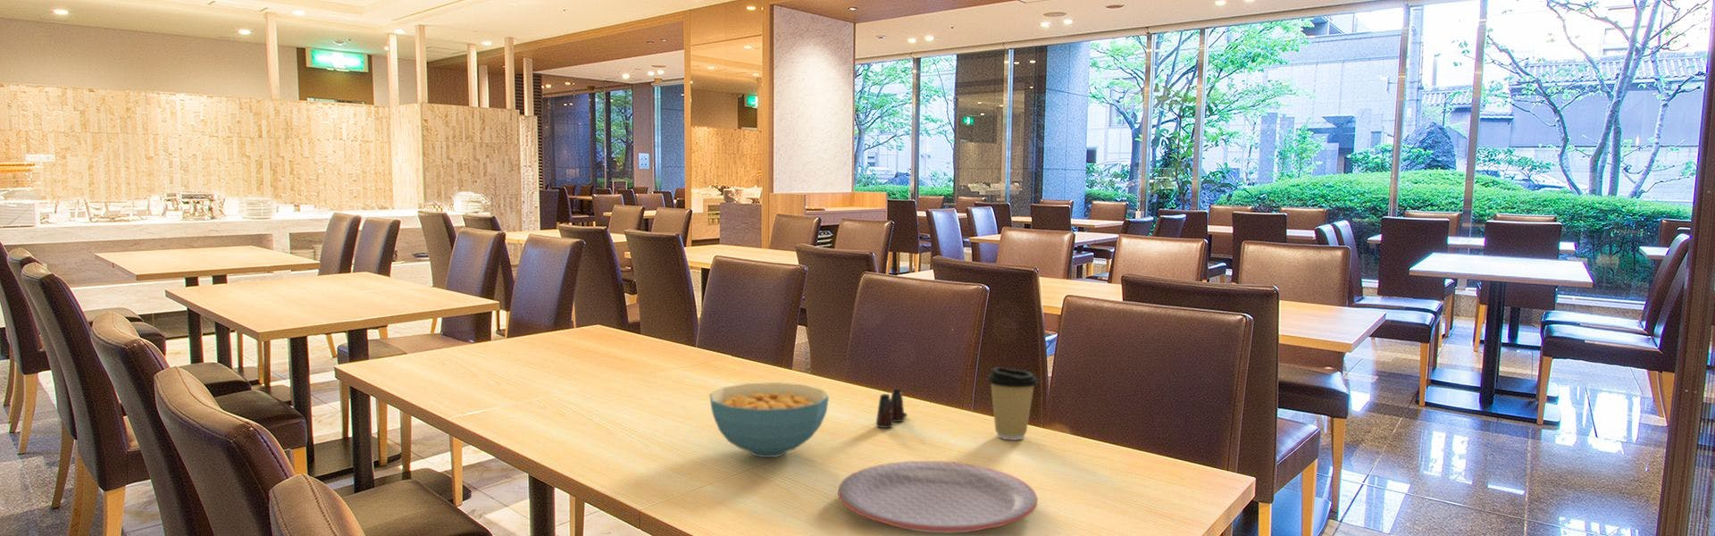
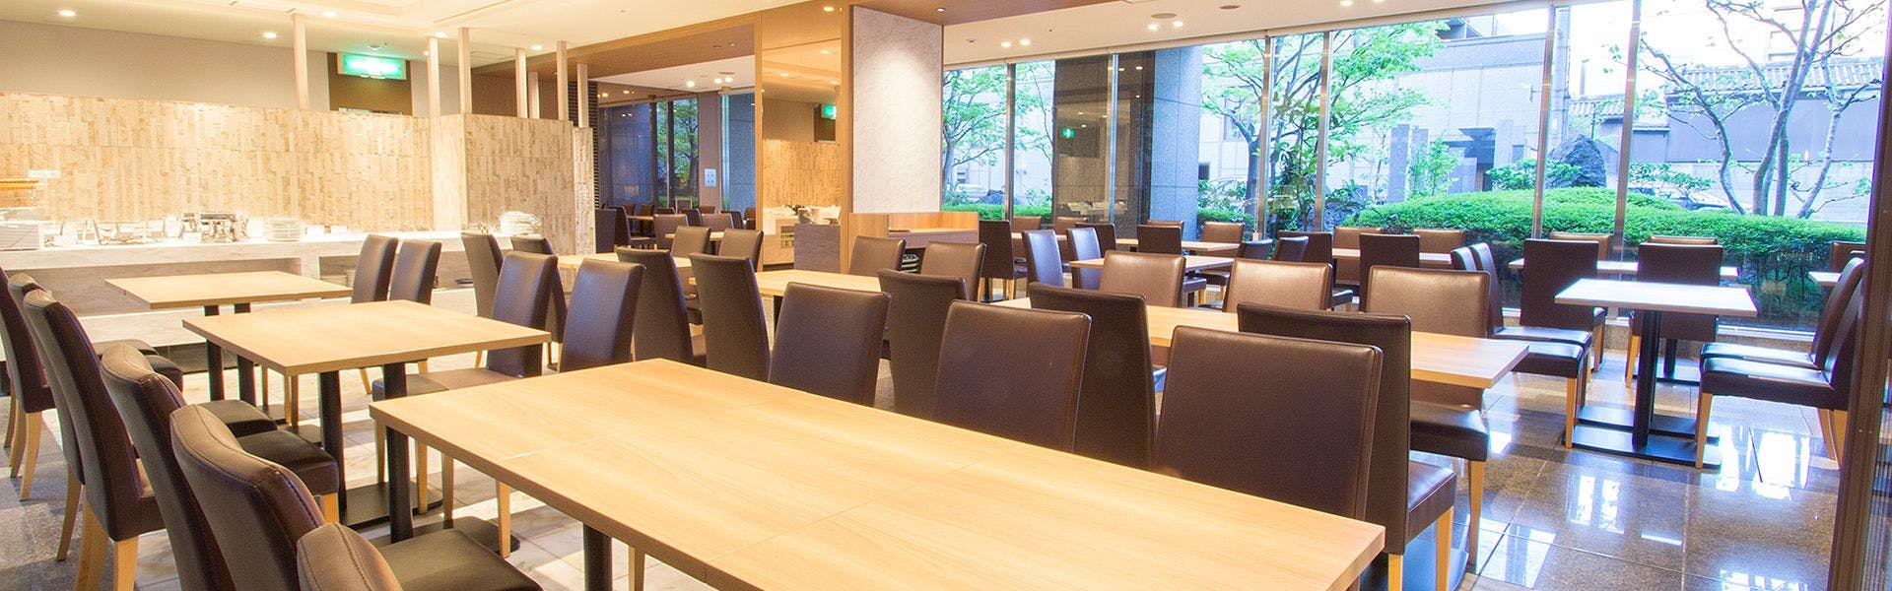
- cereal bowl [709,382,830,458]
- salt shaker [875,388,908,429]
- coffee cup [987,366,1039,441]
- plate [837,461,1039,534]
